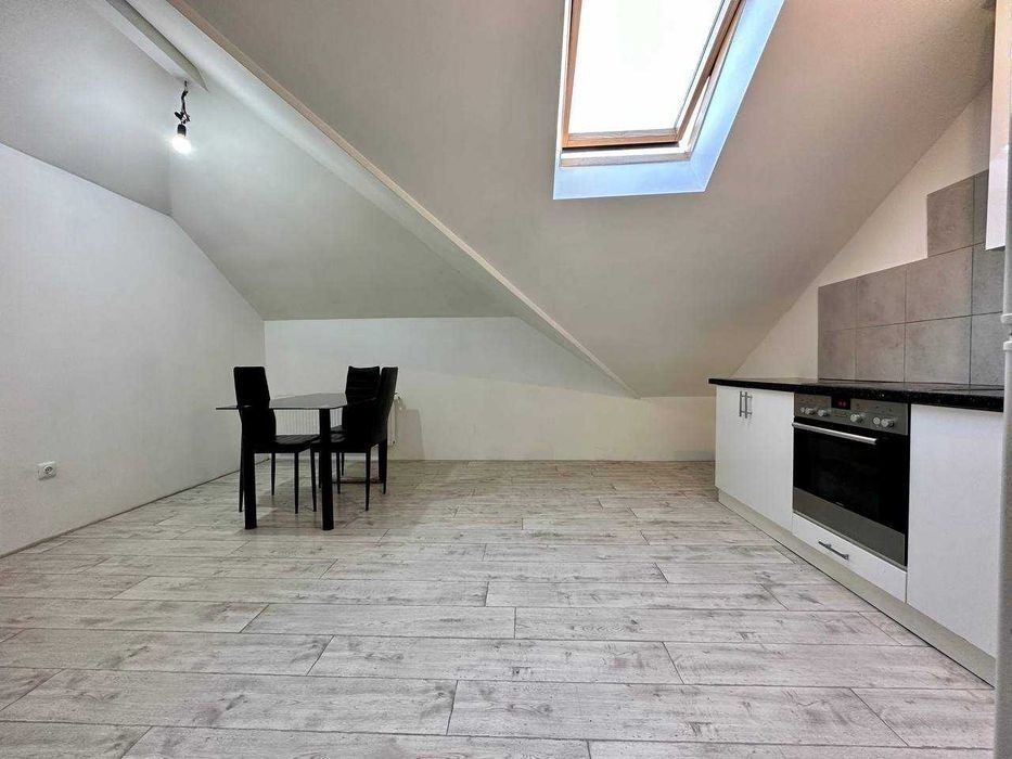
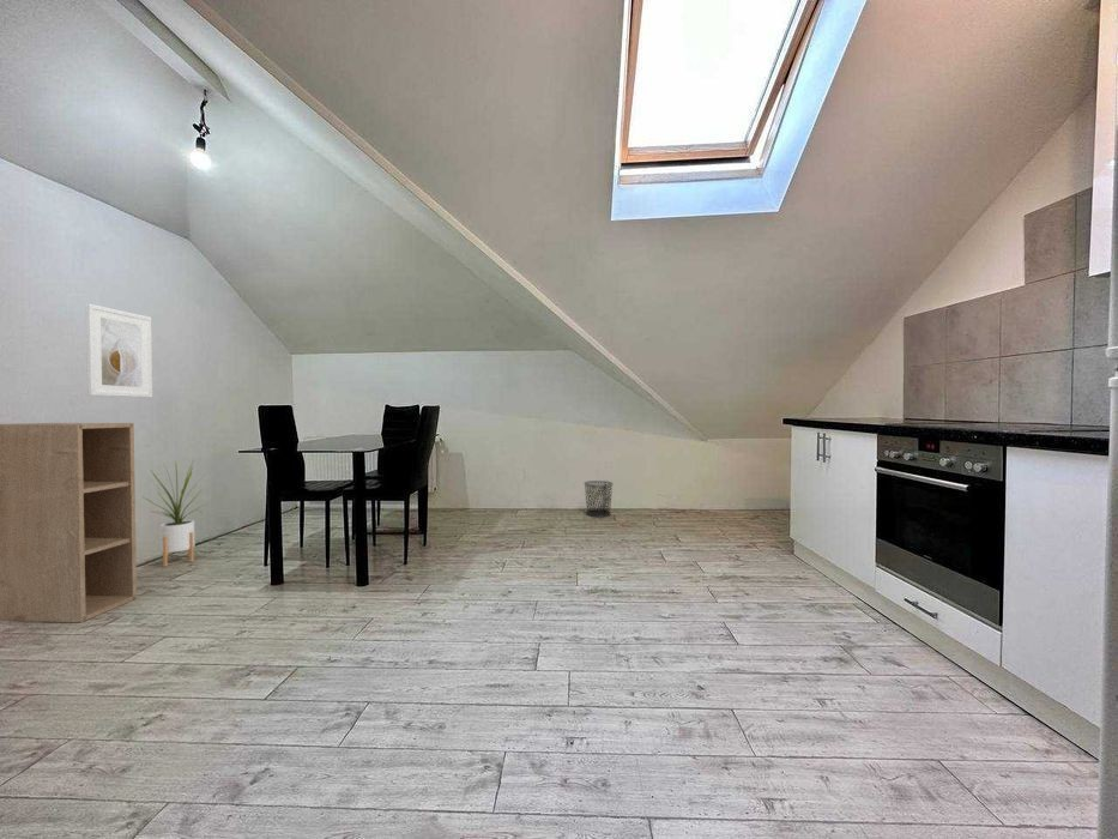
+ waste bin [582,479,615,518]
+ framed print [85,303,153,399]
+ house plant [143,458,206,568]
+ shelving unit [0,422,138,623]
